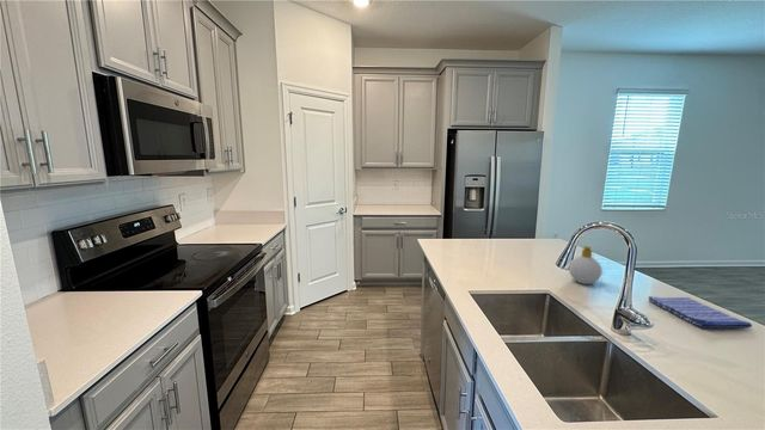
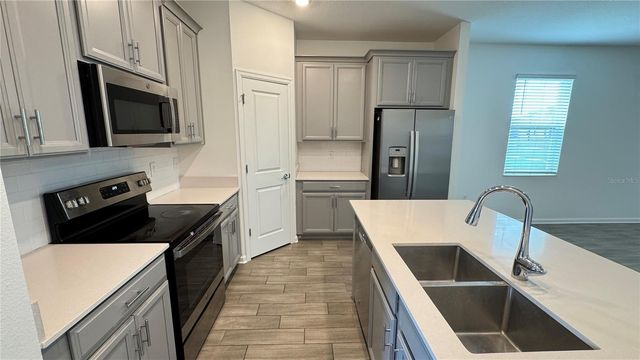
- soap bottle [568,245,604,285]
- dish towel [648,295,753,330]
